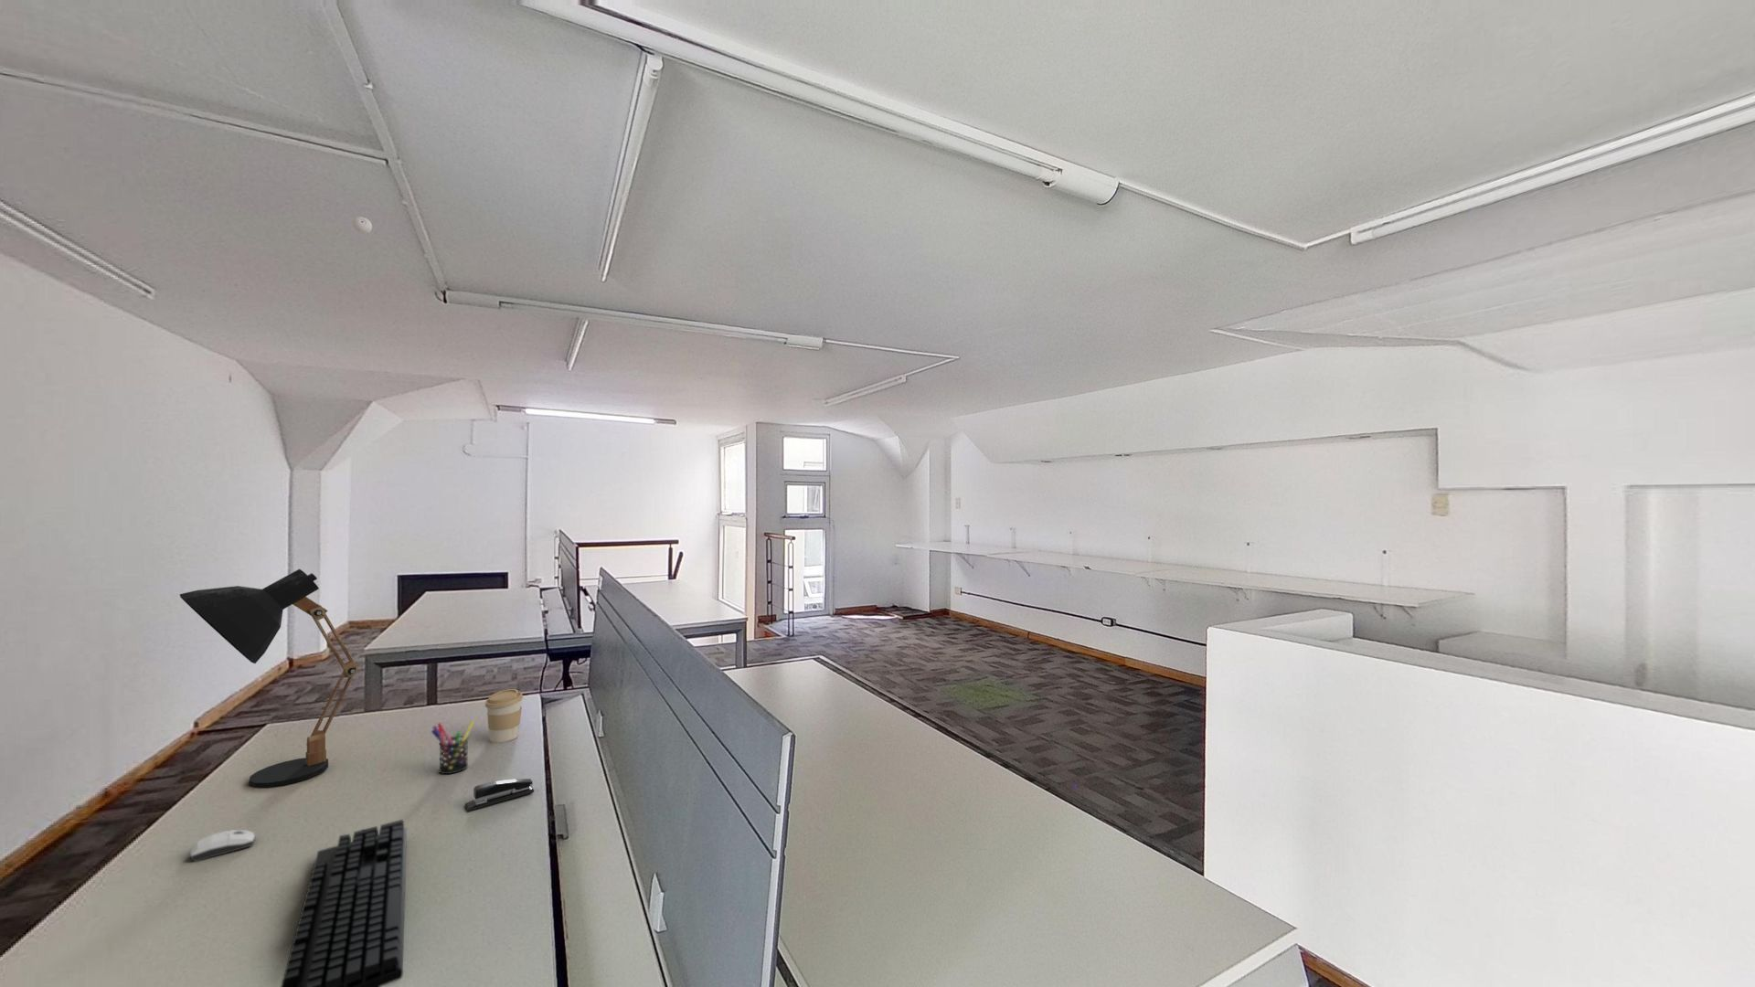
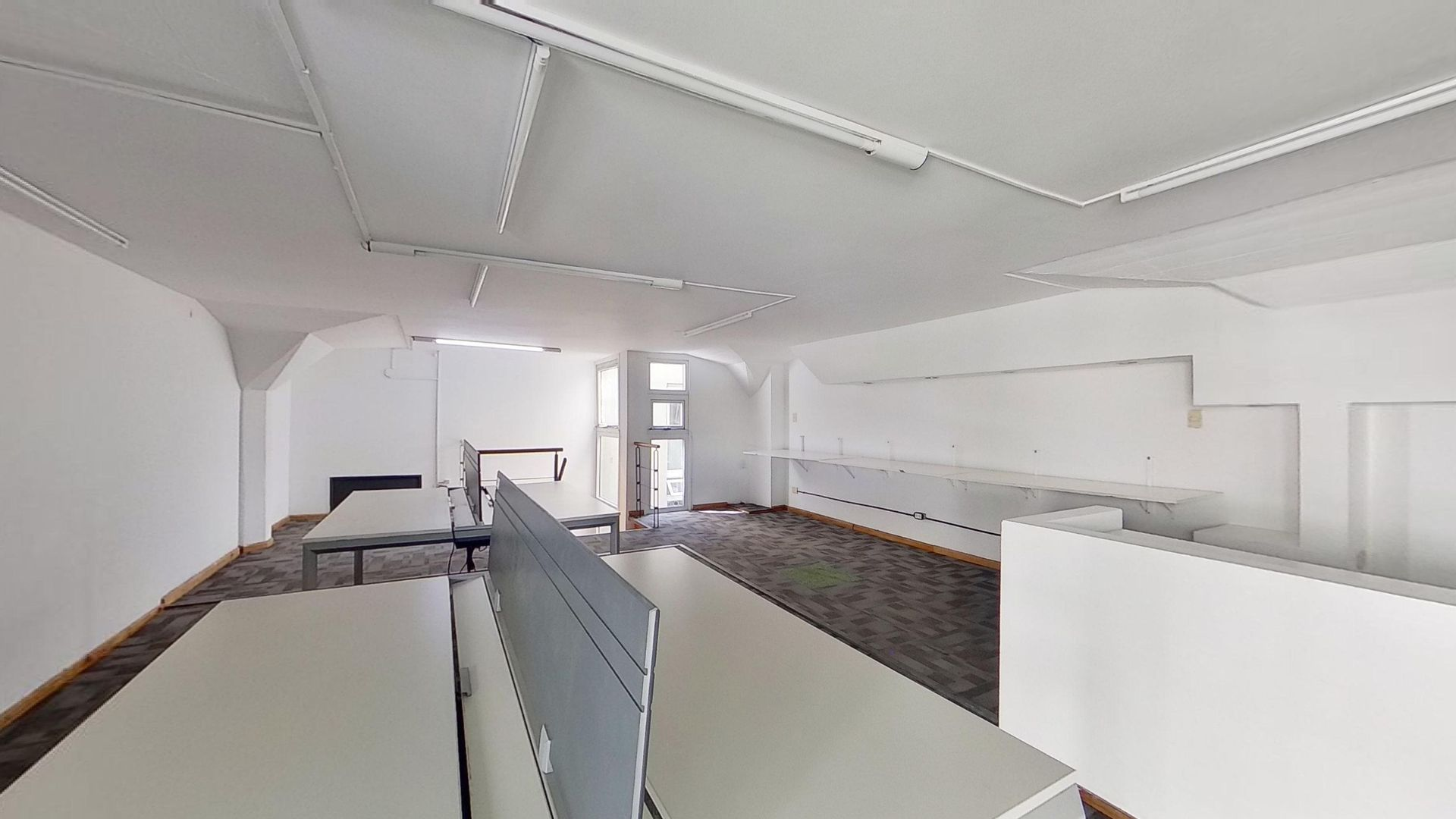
- pen holder [430,721,475,775]
- coffee cup [485,688,524,744]
- desk lamp [178,569,360,788]
- eyeball [352,216,372,234]
- computer mouse [189,829,256,863]
- stapler [464,777,535,812]
- keyboard [280,818,407,987]
